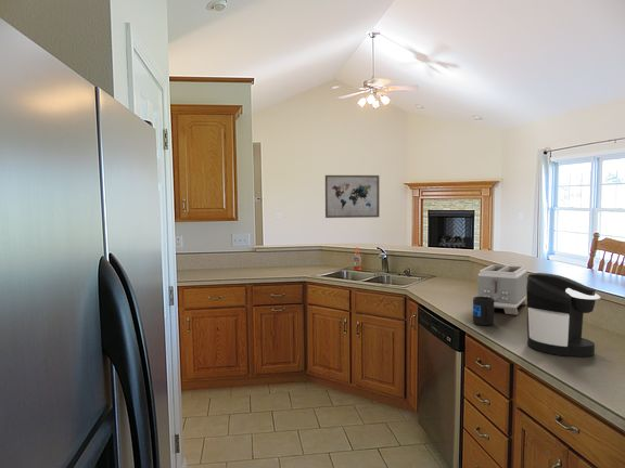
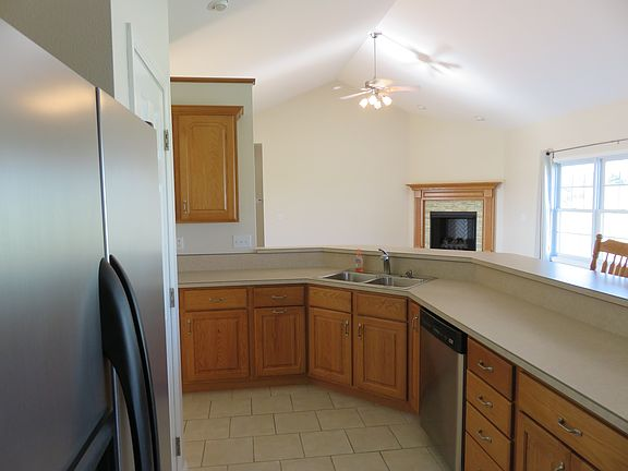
- mug [472,296,495,326]
- coffee maker [526,272,601,358]
- toaster [476,263,527,316]
- wall art [324,174,381,219]
